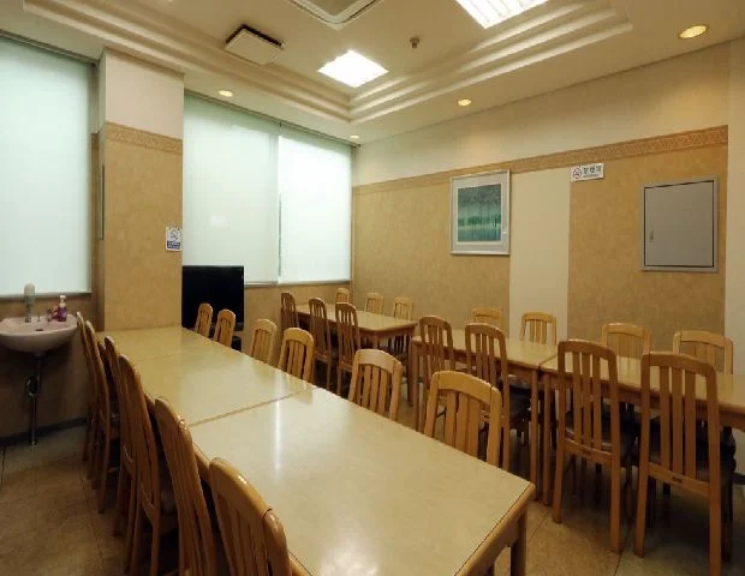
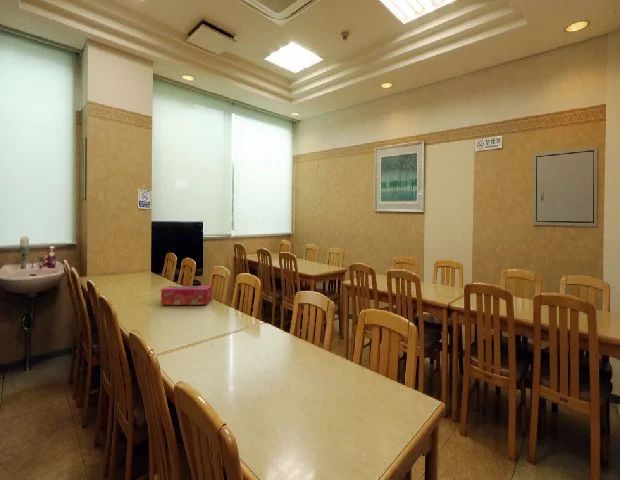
+ tissue box [160,285,213,306]
